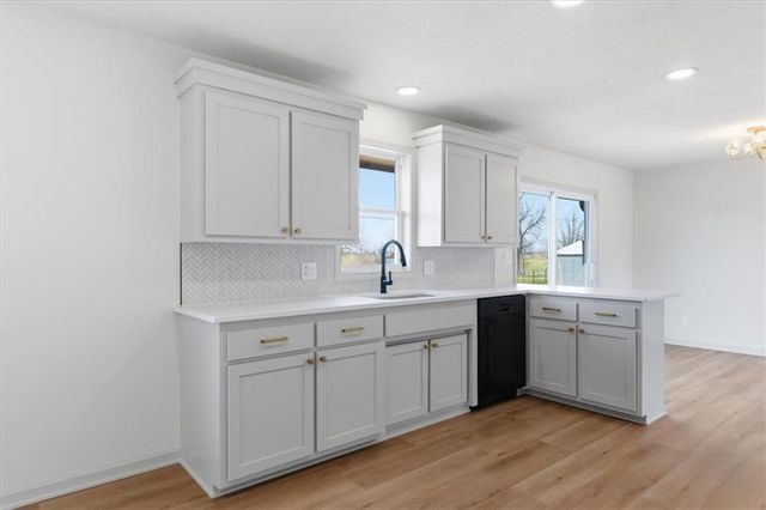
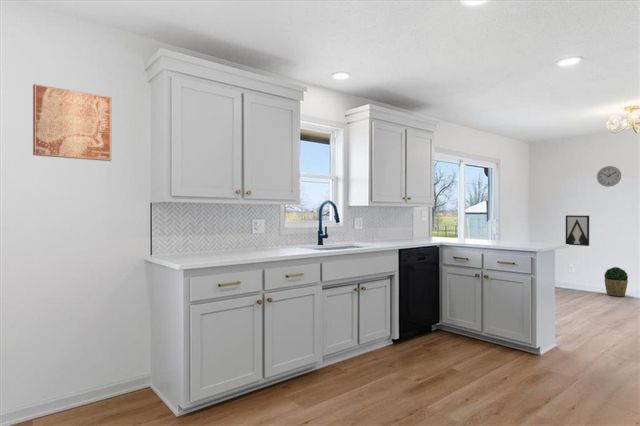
+ wall clock [596,165,622,188]
+ potted plant [603,266,629,297]
+ wall art [32,83,112,162]
+ wall art [565,214,590,247]
